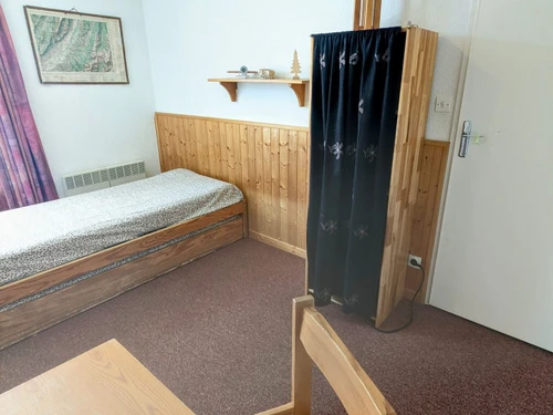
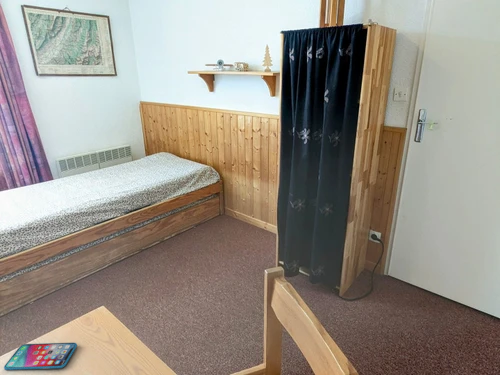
+ smartphone [3,342,78,371]
